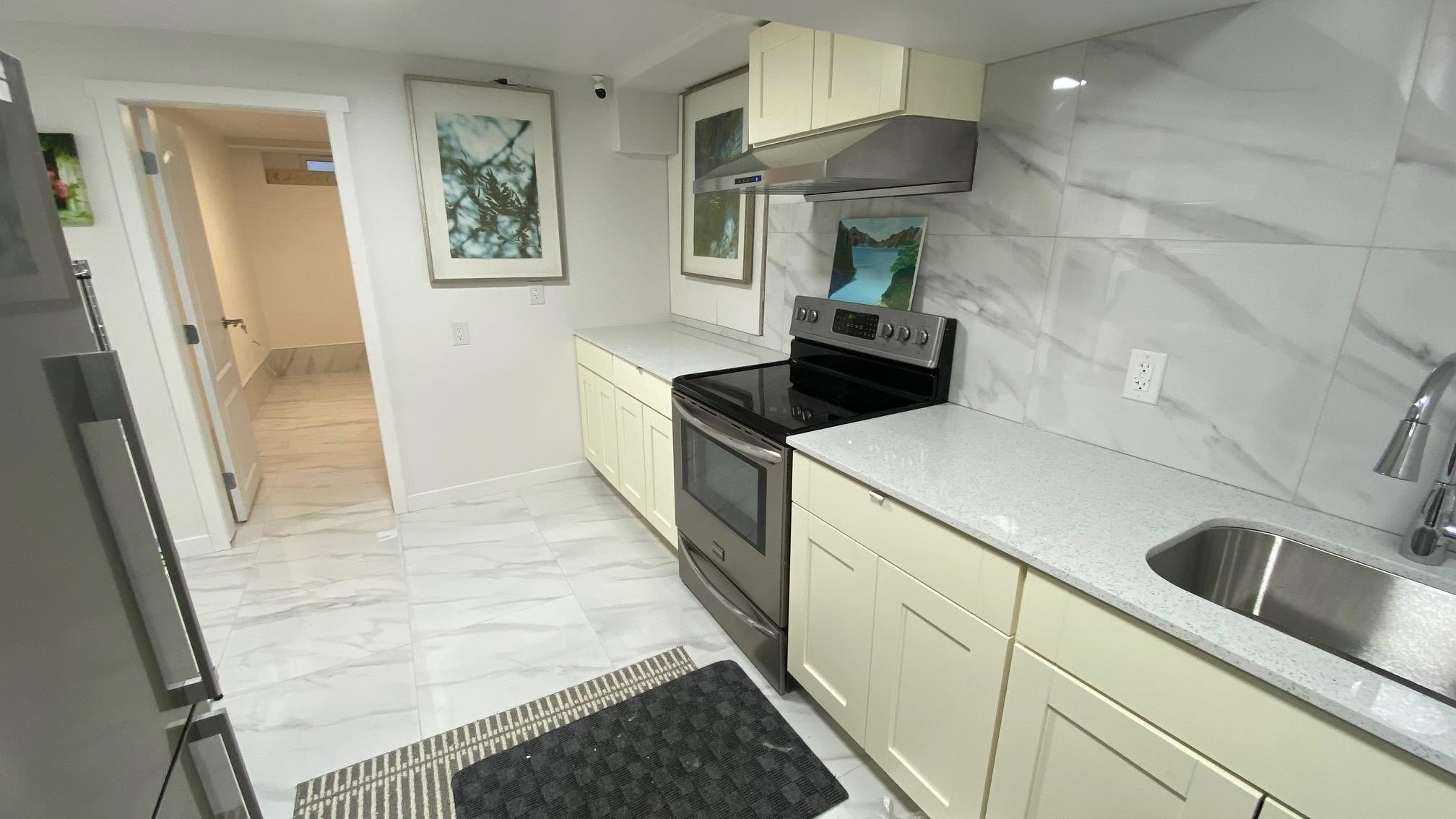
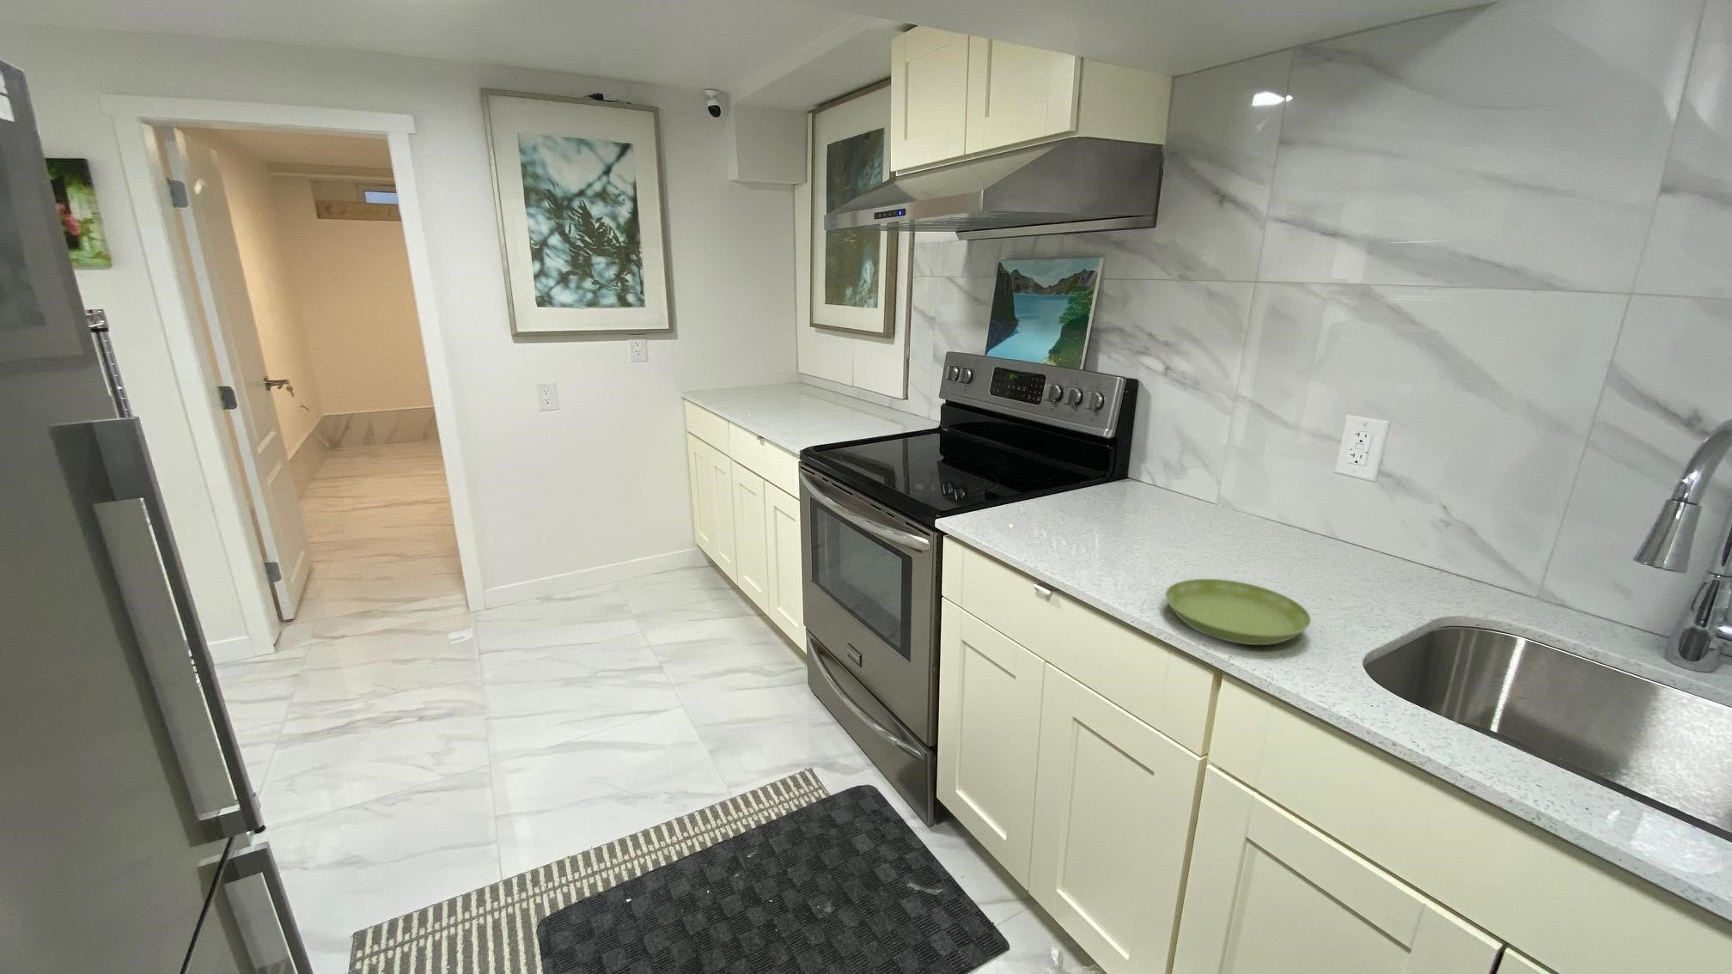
+ saucer [1165,578,1312,646]
